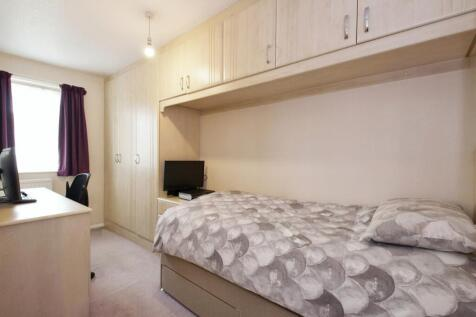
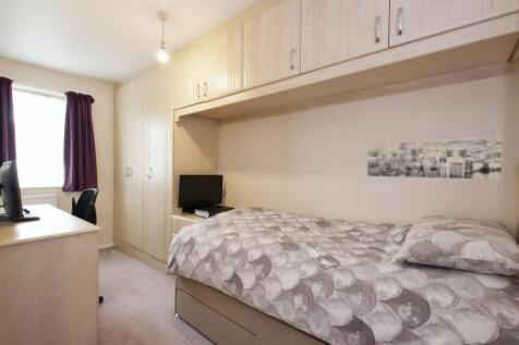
+ wall art [366,135,503,181]
